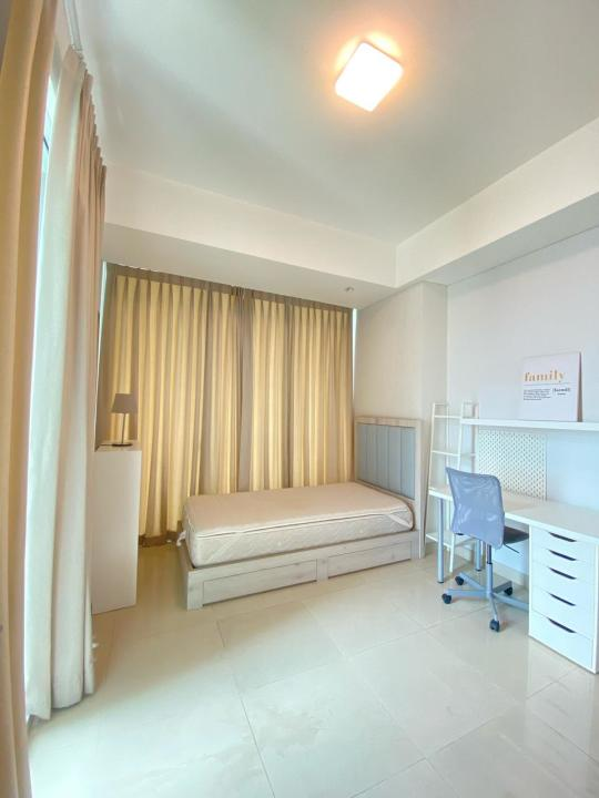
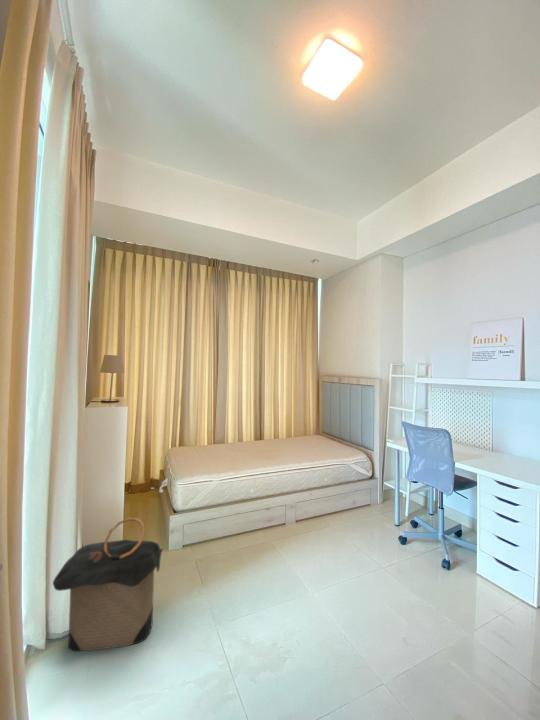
+ laundry hamper [52,517,165,652]
